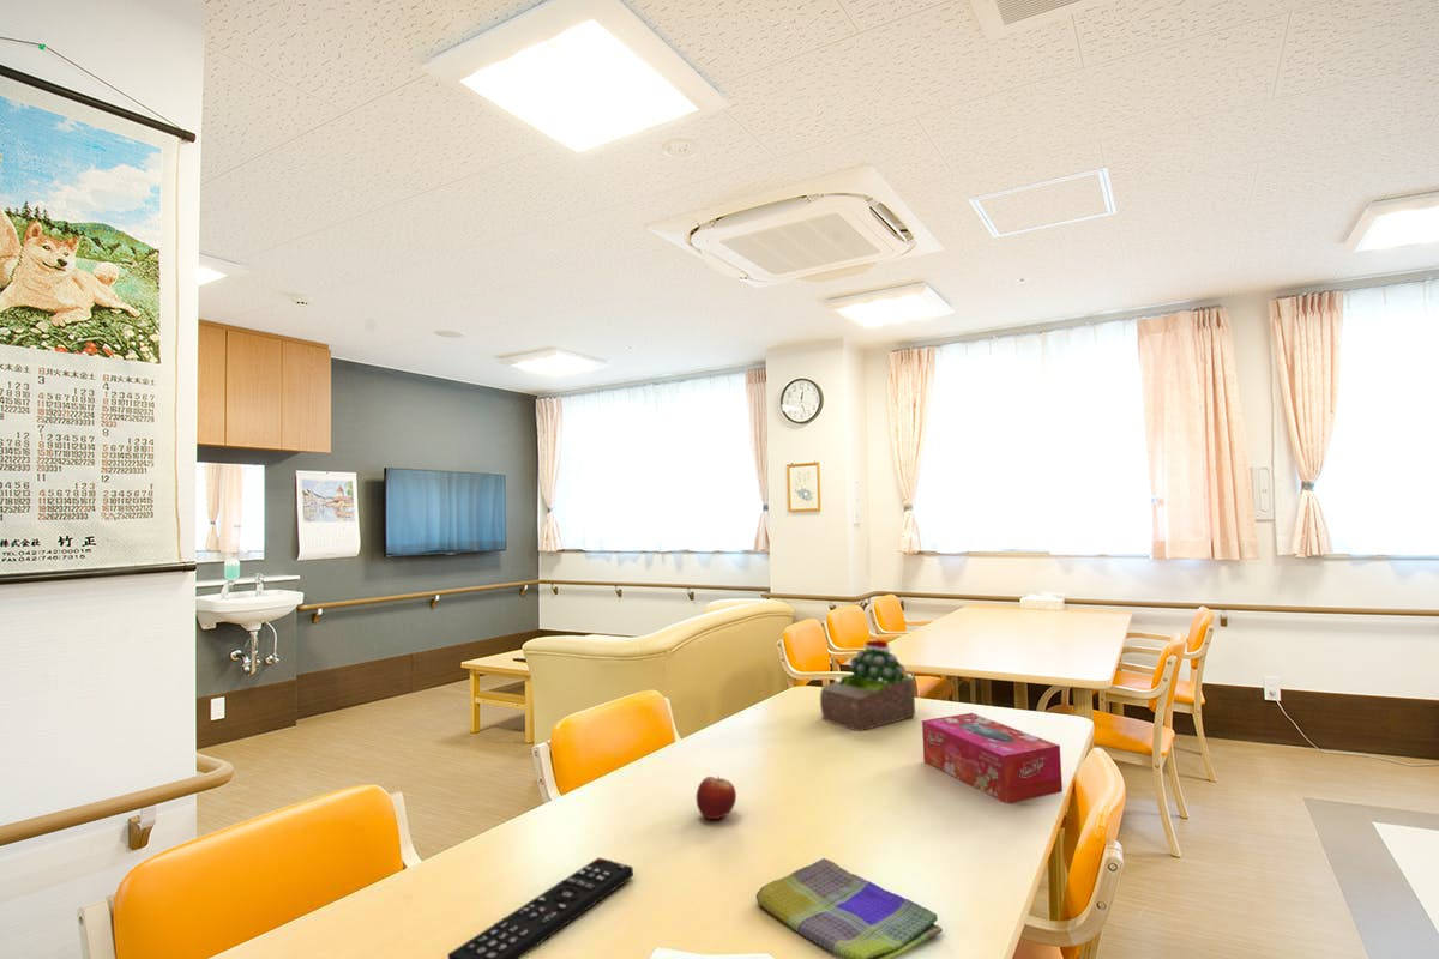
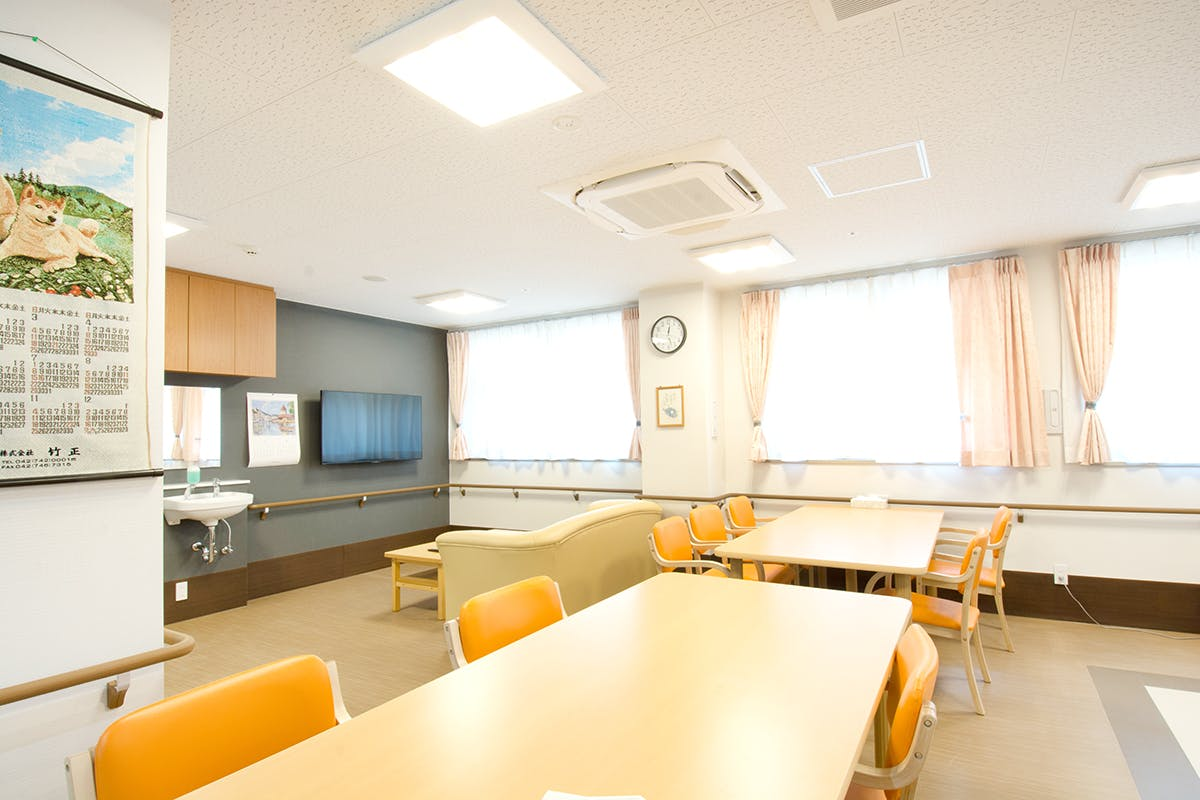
- tissue box [921,712,1064,804]
- succulent plant [819,639,916,732]
- fruit [694,774,737,820]
- dish towel [755,857,944,959]
- remote control [447,856,634,959]
